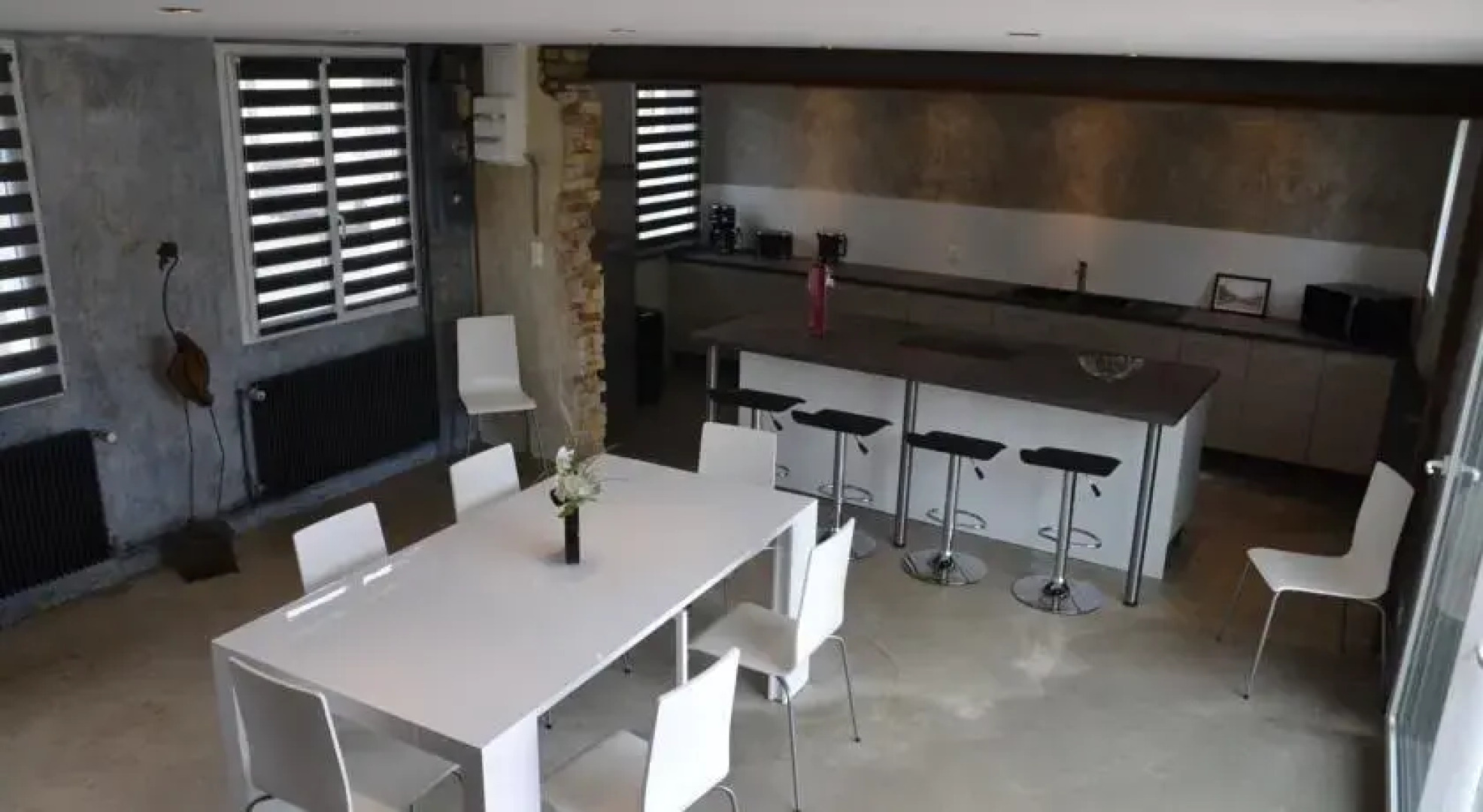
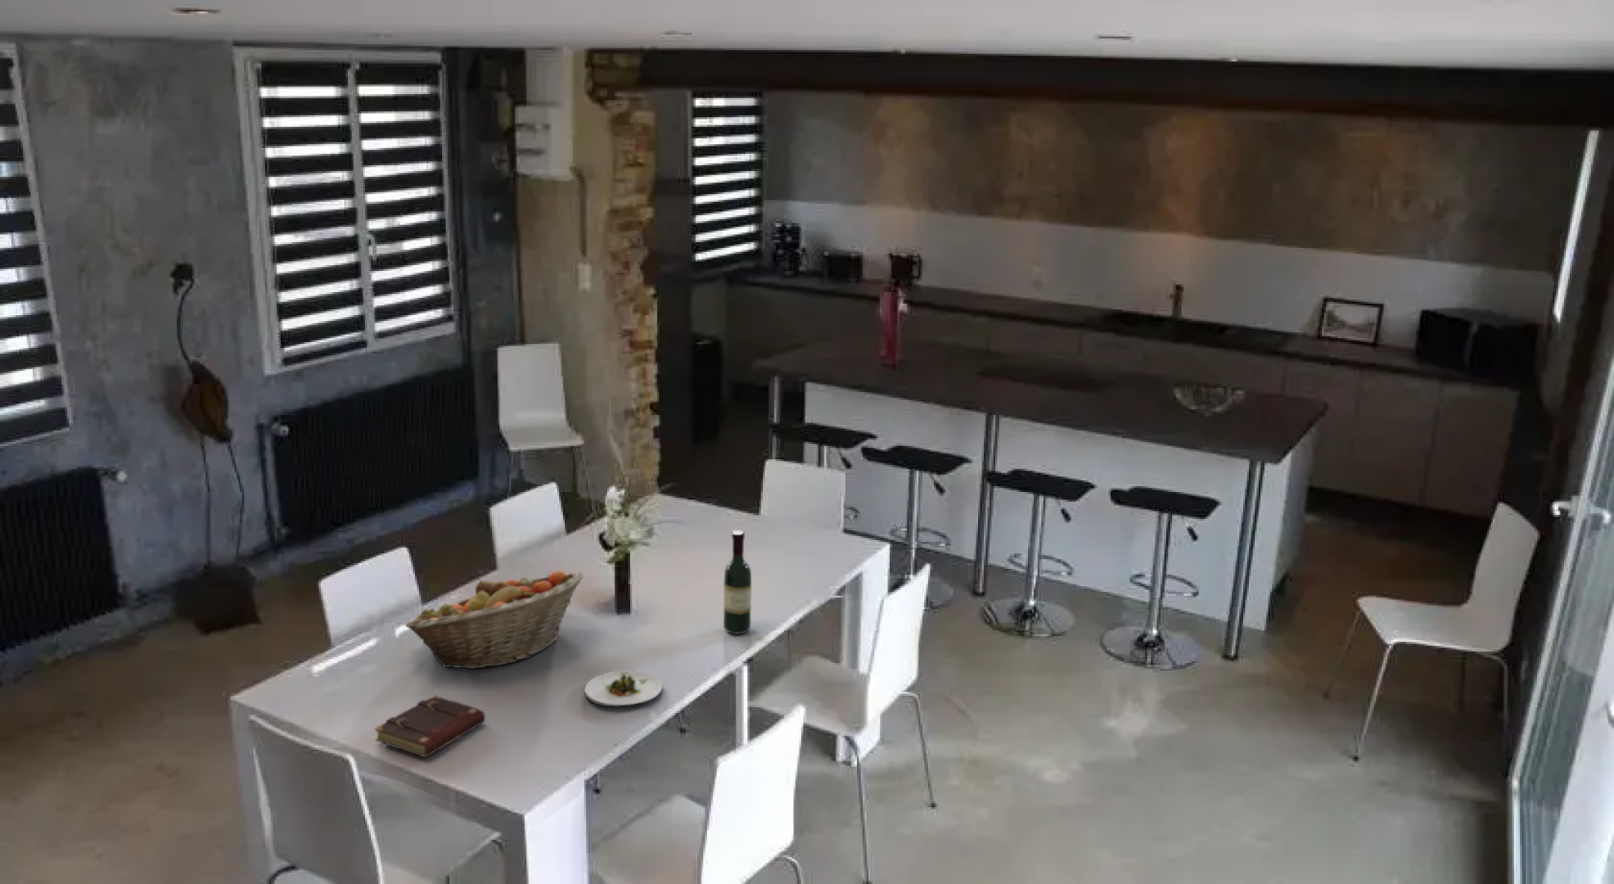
+ wine bottle [723,529,752,635]
+ book [374,695,486,758]
+ salad plate [583,671,663,708]
+ fruit basket [405,569,584,670]
